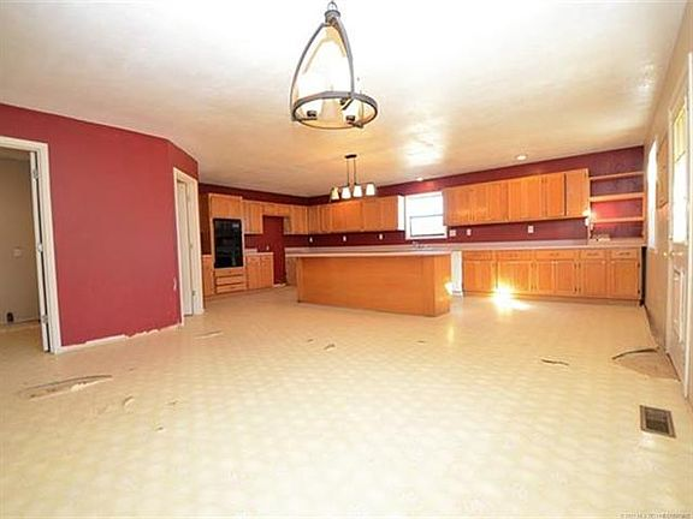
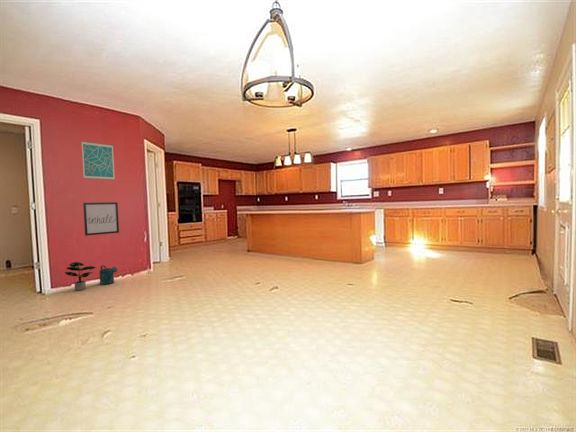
+ wall art [80,140,116,181]
+ potted plant [64,261,97,292]
+ wall art [82,201,120,237]
+ watering can [98,264,119,286]
